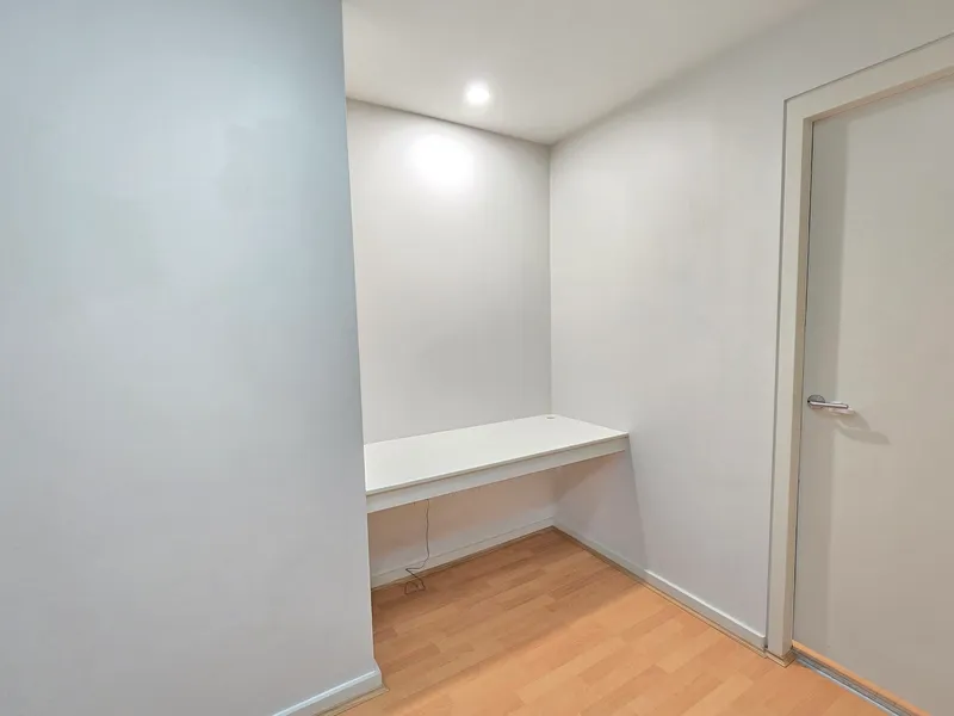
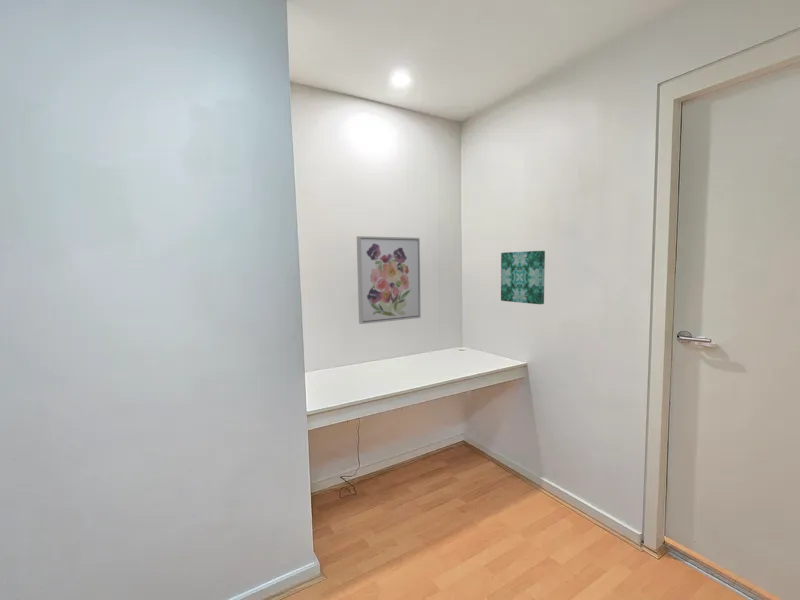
+ wall art [500,250,546,305]
+ wall art [356,235,422,325]
